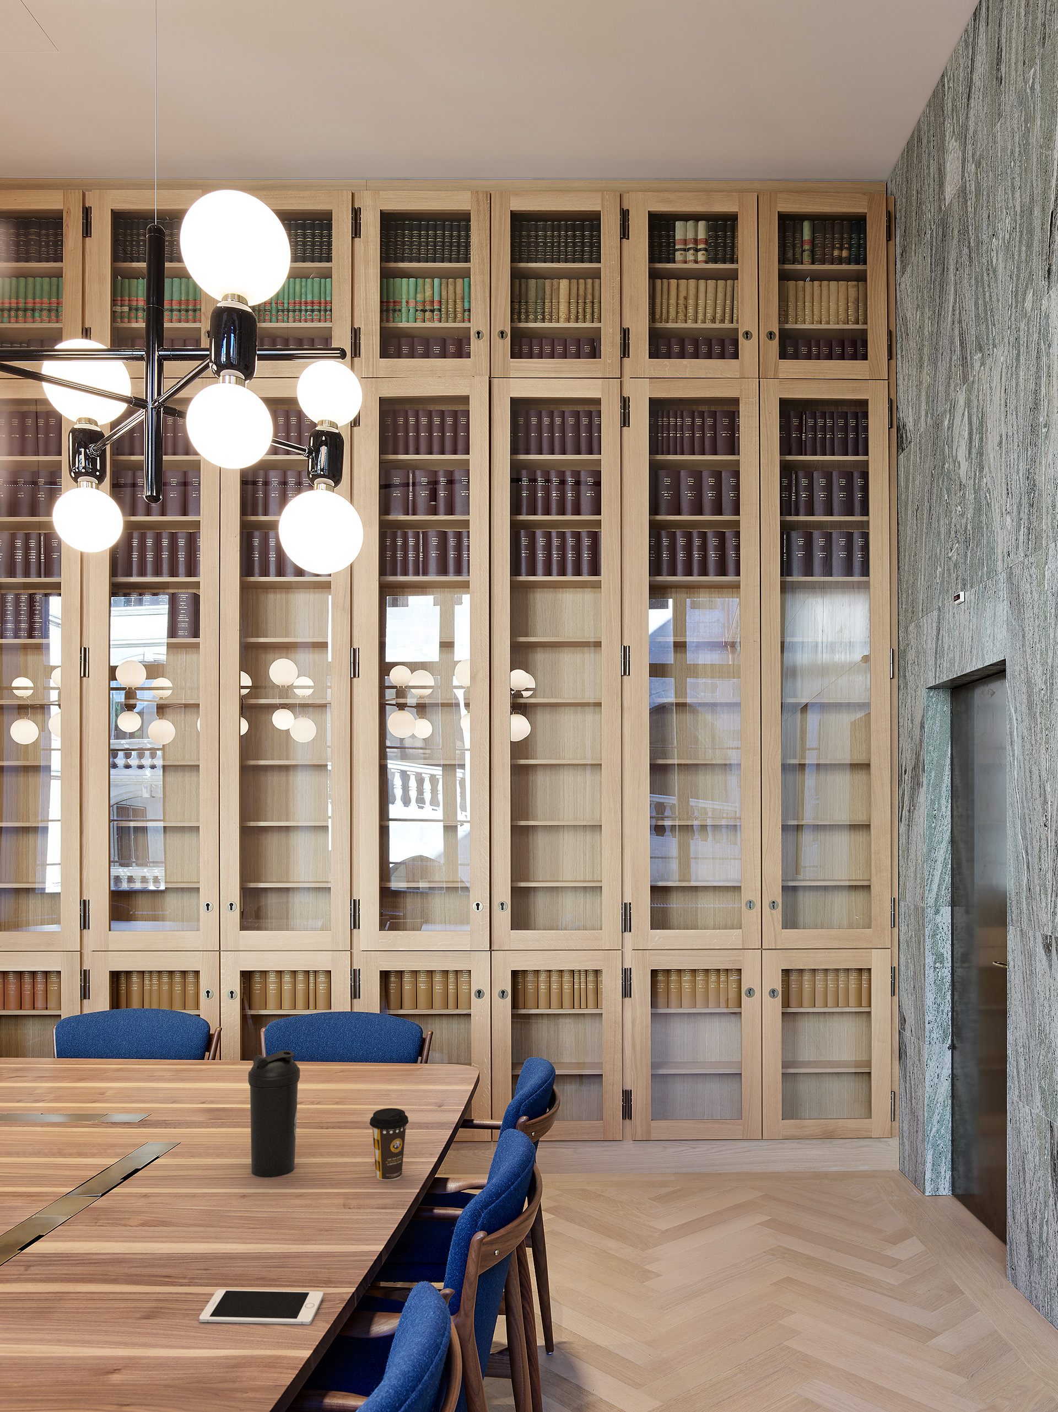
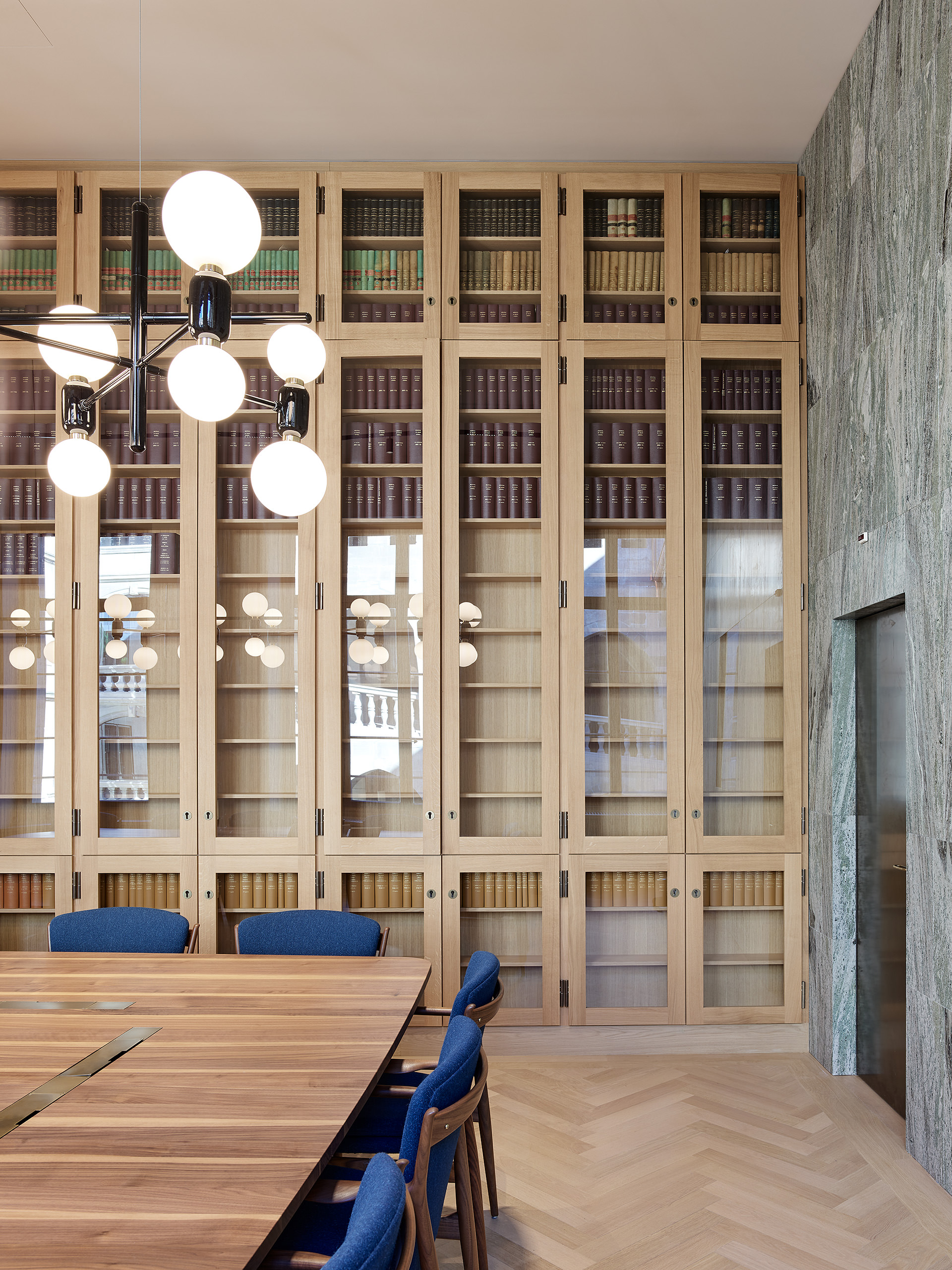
- coffee cup [369,1107,409,1181]
- water bottle [248,1050,300,1177]
- cell phone [199,1289,325,1325]
